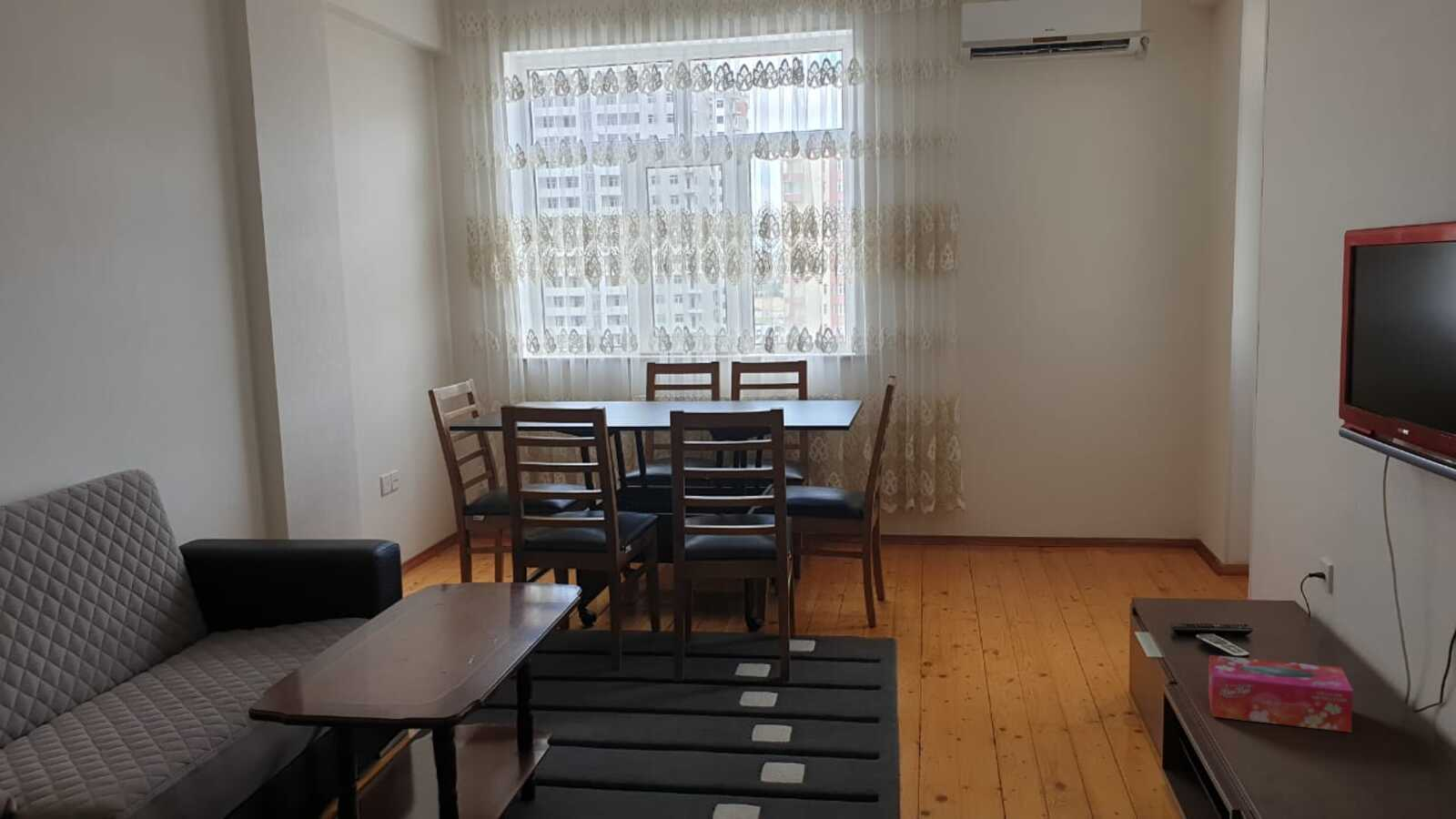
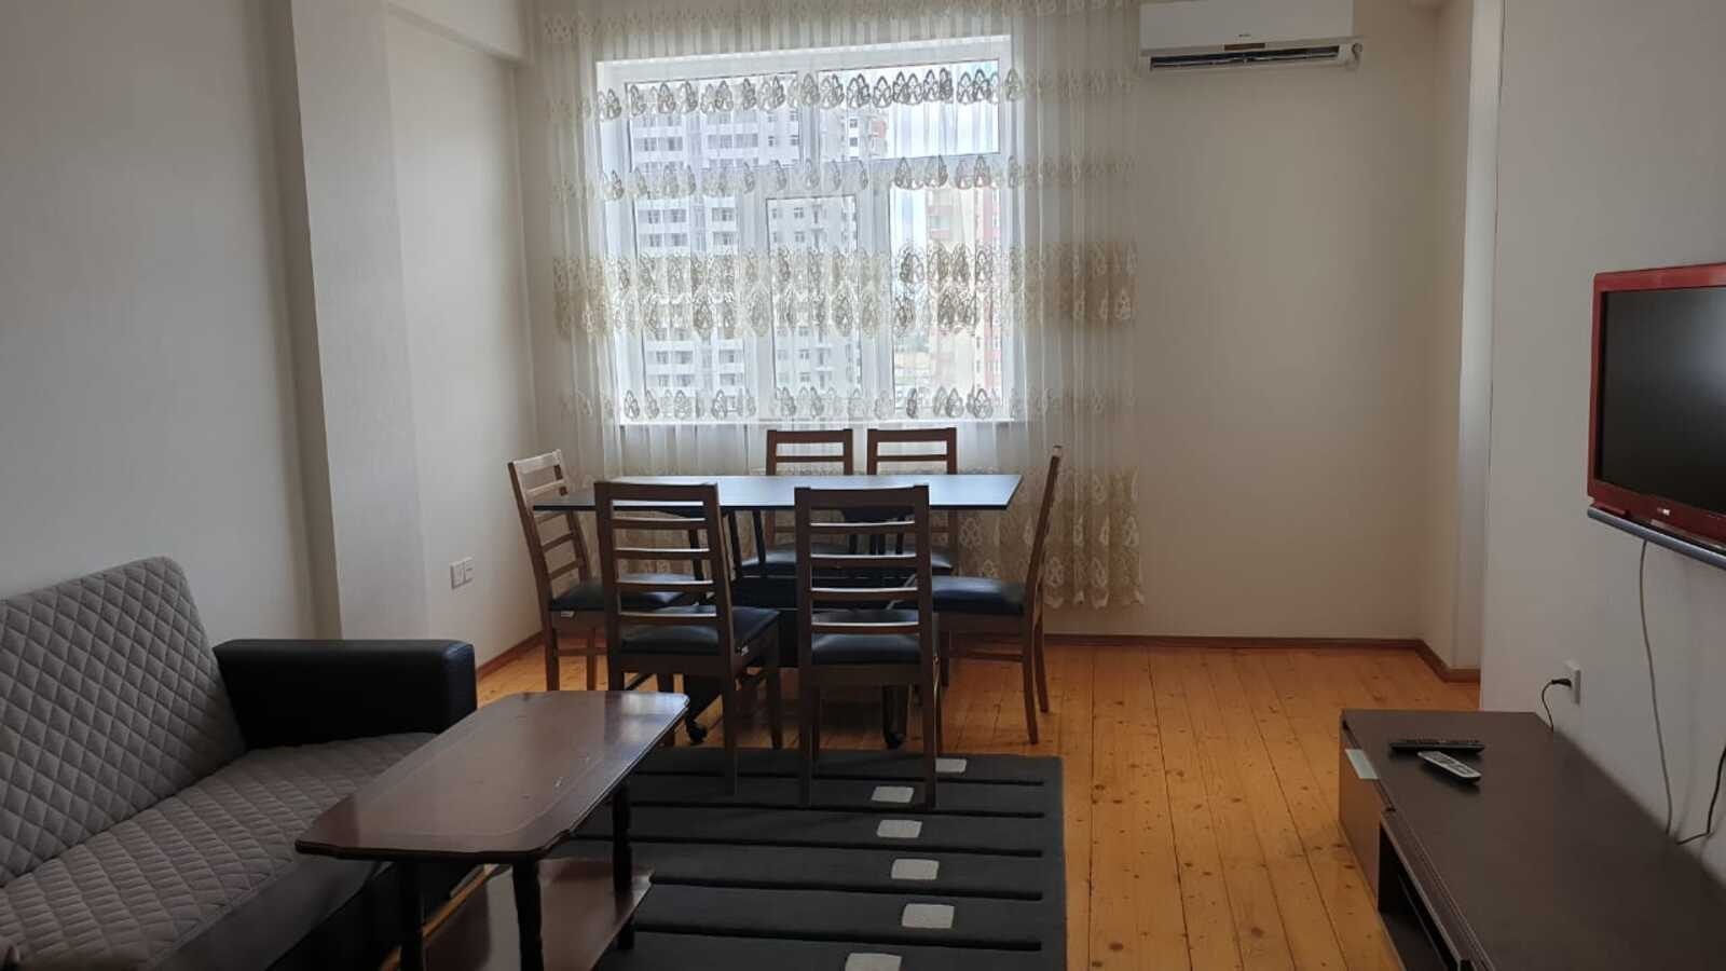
- tissue box [1208,654,1354,733]
